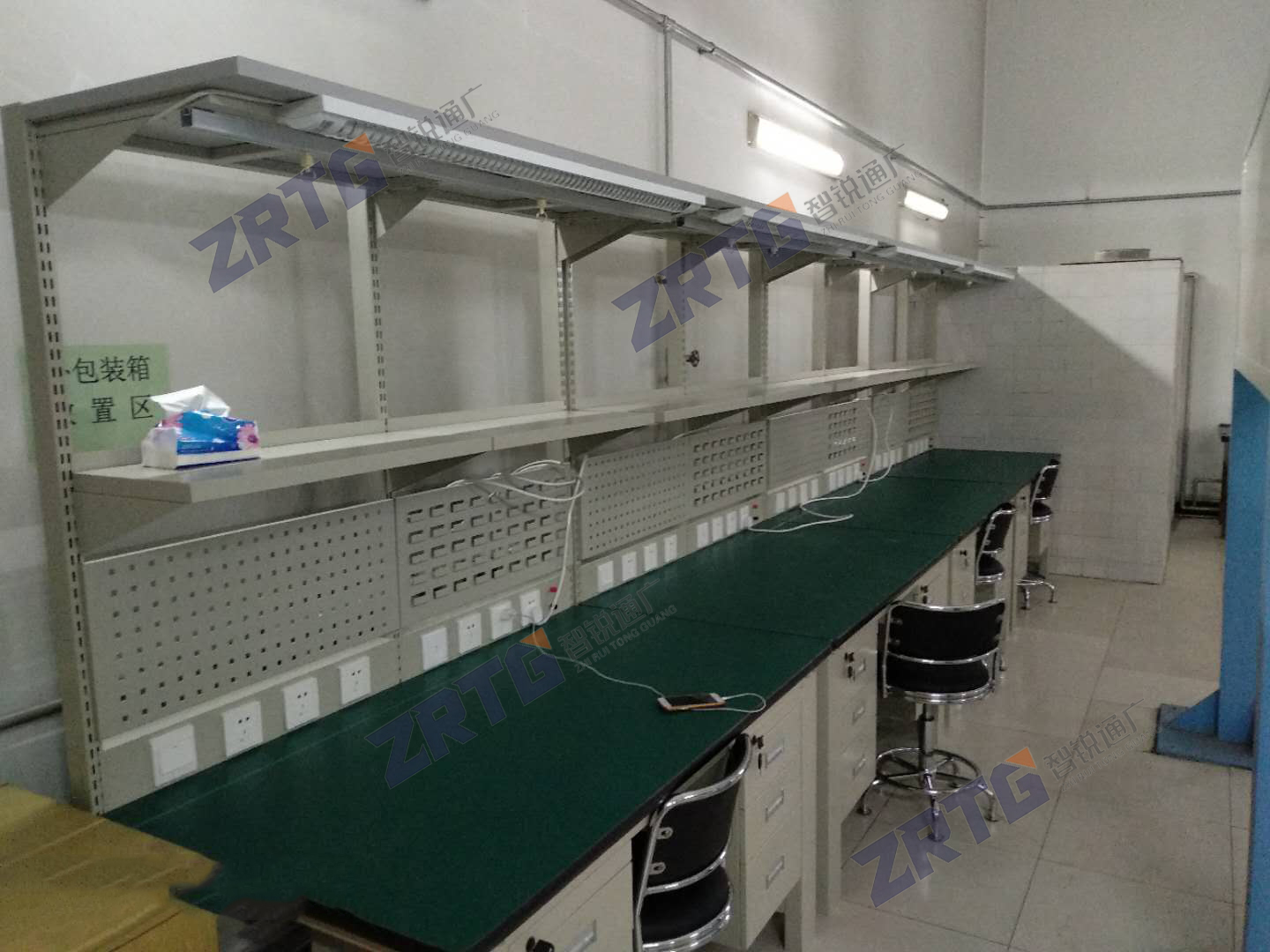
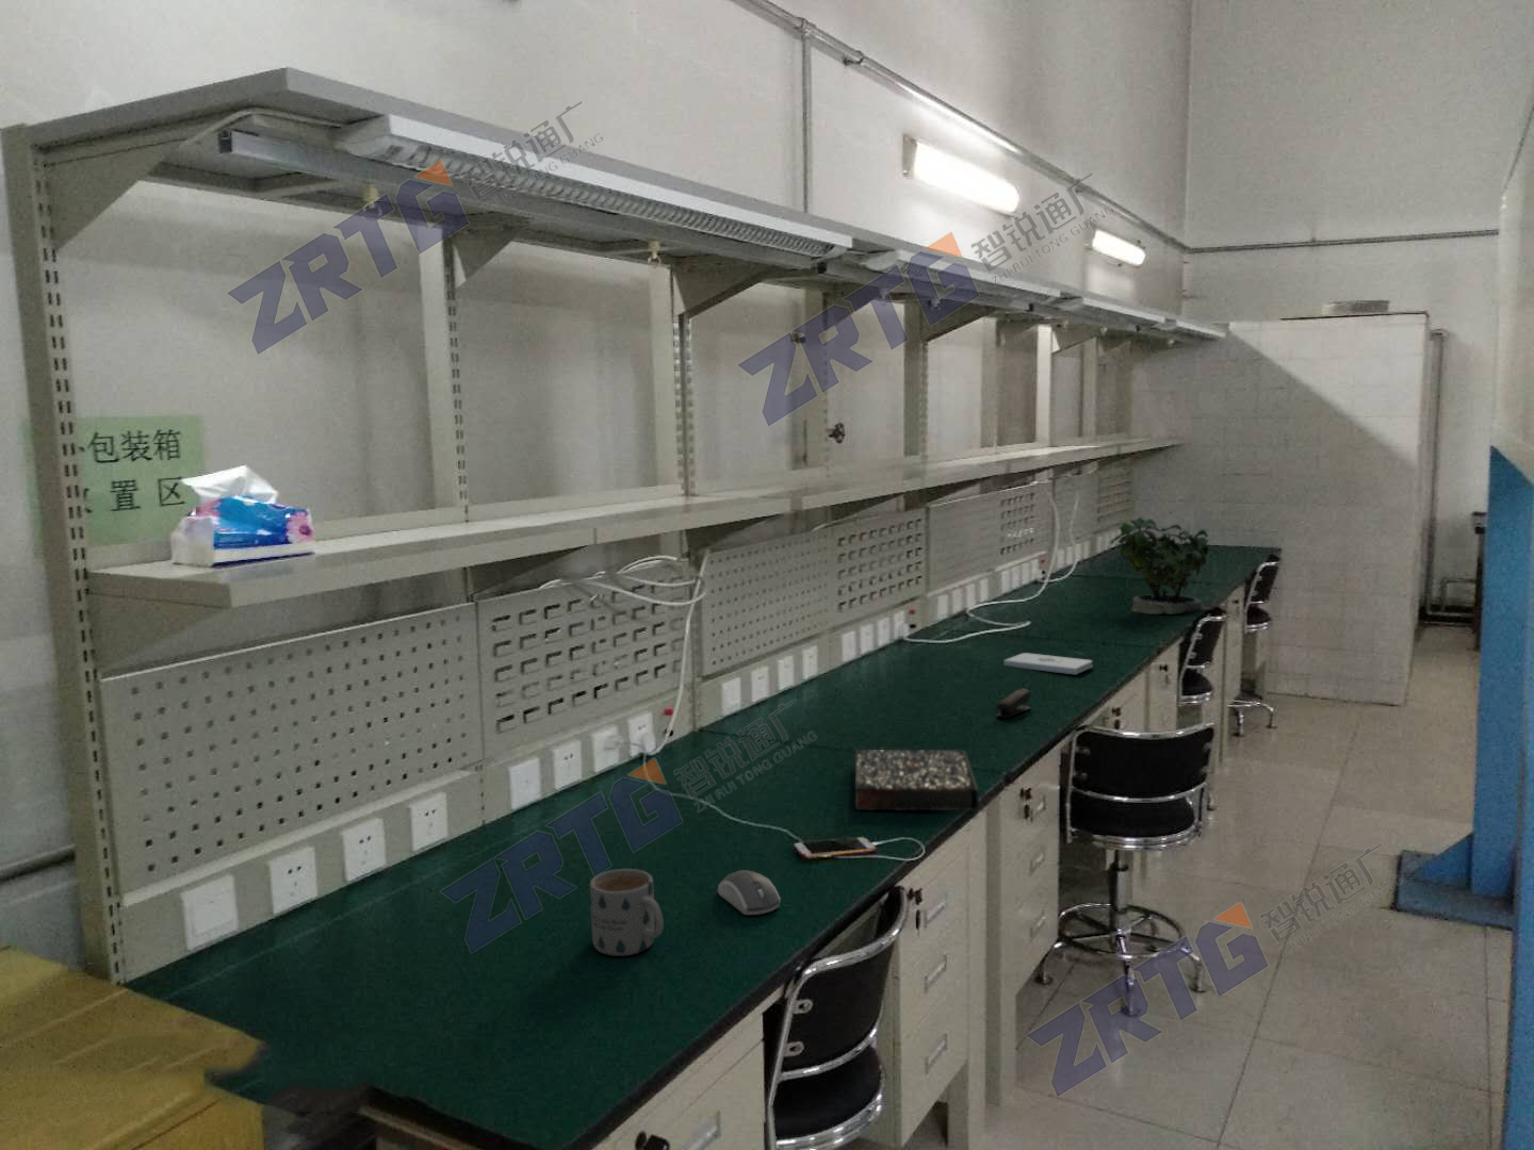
+ computer mouse [717,869,781,916]
+ book [854,749,980,812]
+ potted plant [1109,510,1215,615]
+ mug [589,867,664,957]
+ stapler [995,687,1033,719]
+ notepad [1004,651,1093,676]
